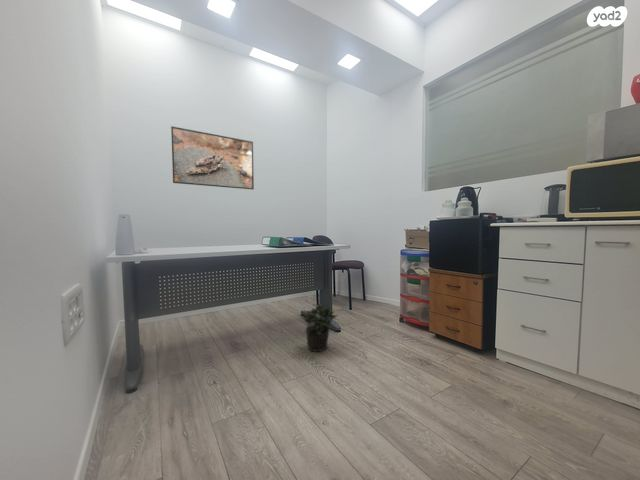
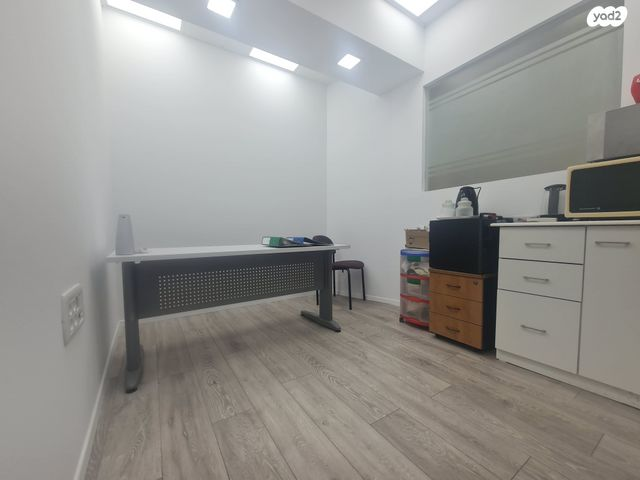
- potted plant [303,301,338,353]
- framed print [170,125,255,190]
